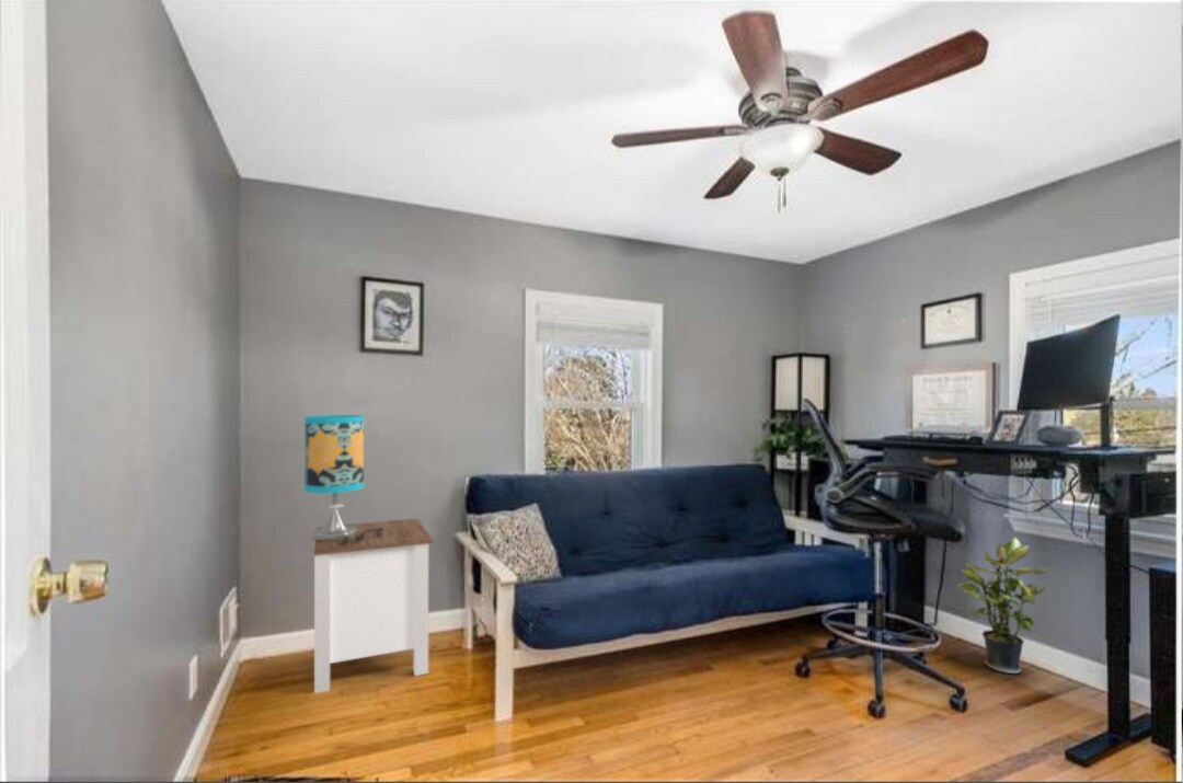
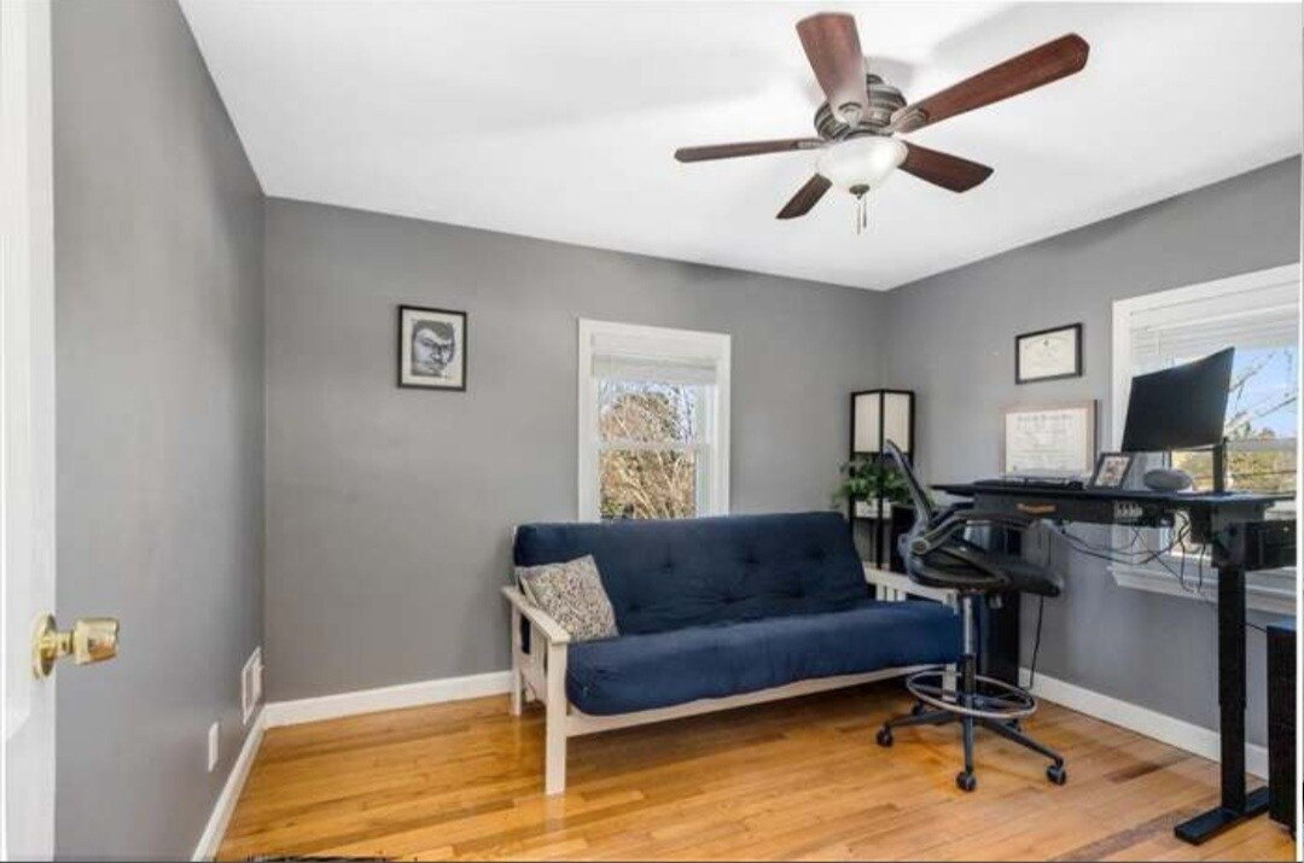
- potted plant [957,537,1048,675]
- side table [313,517,434,694]
- table lamp [303,414,384,544]
